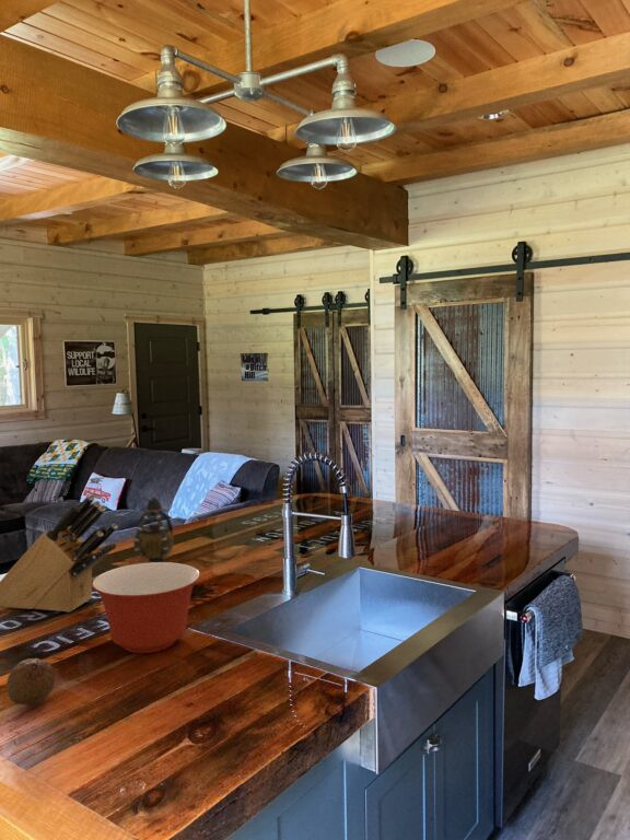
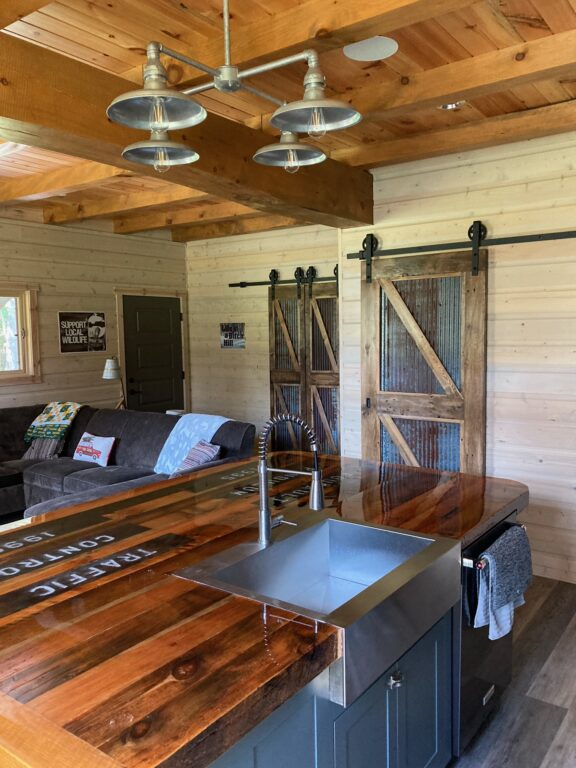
- teapot [132,495,175,563]
- mixing bowl [92,561,201,654]
- fruit [5,657,56,707]
- knife block [0,493,118,614]
